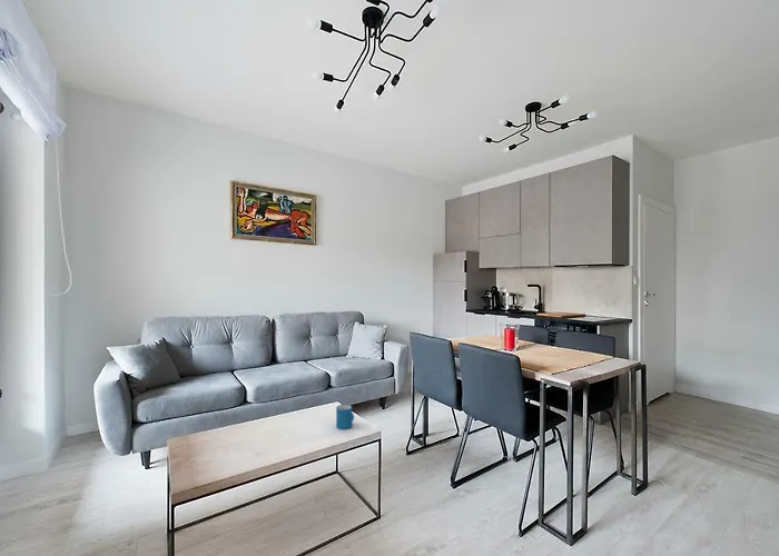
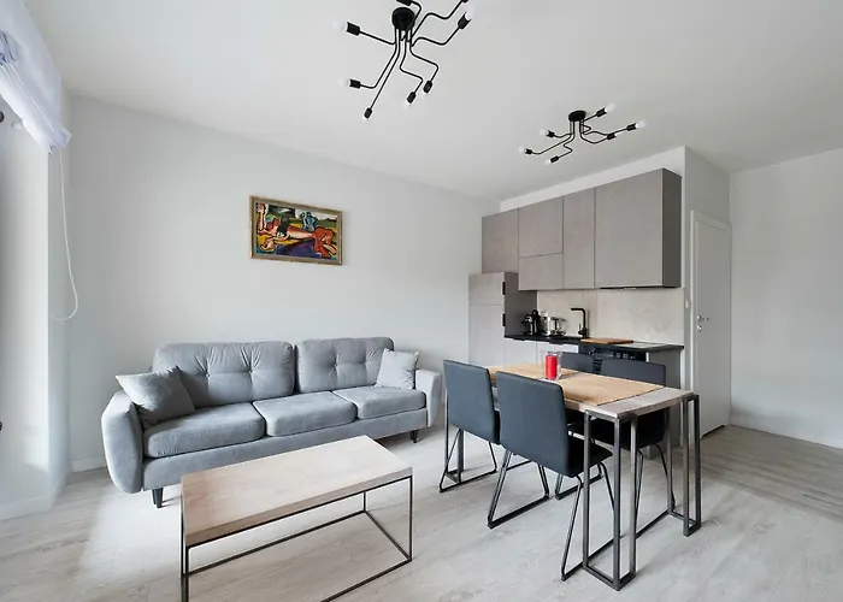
- mug [335,404,355,430]
